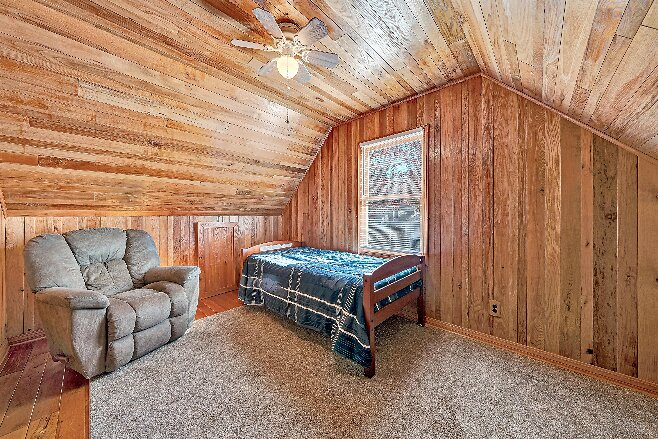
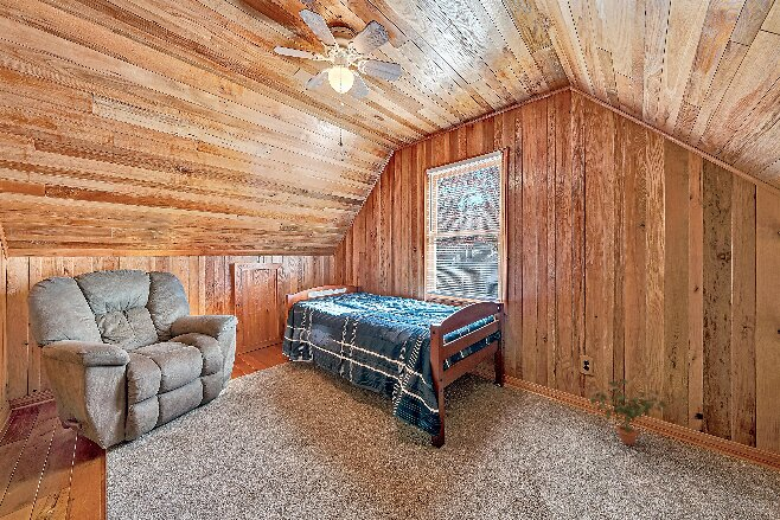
+ potted plant [584,375,669,445]
